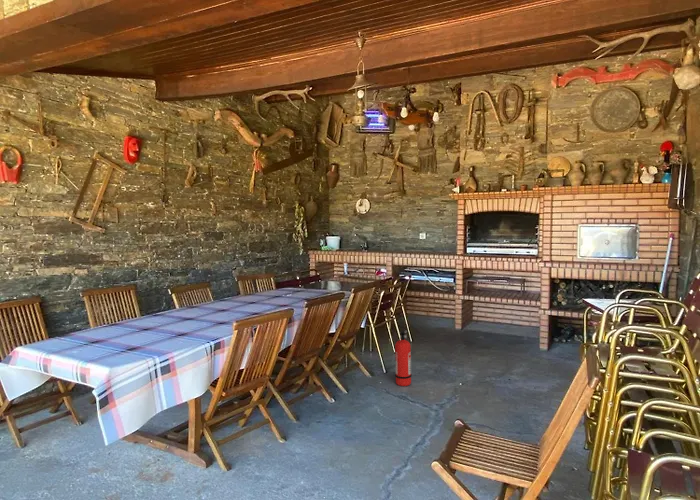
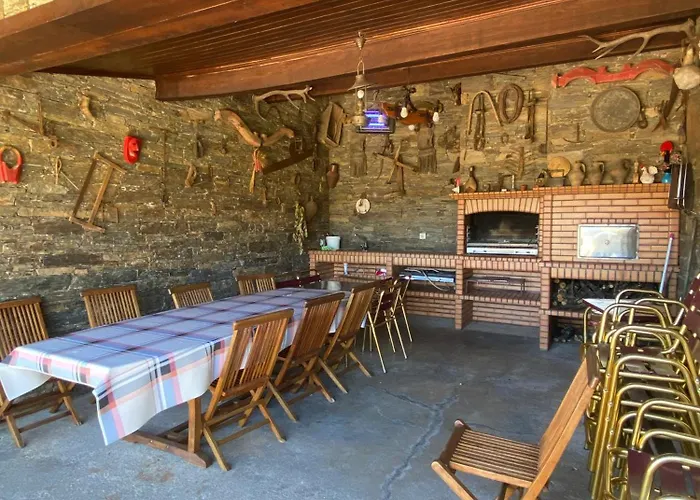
- fire extinguisher [394,330,413,387]
